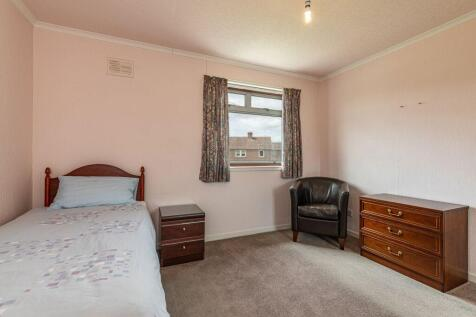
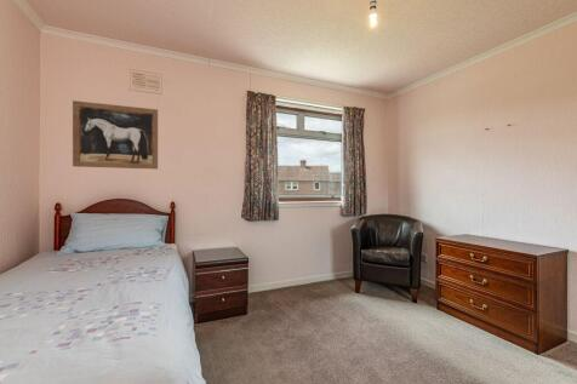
+ wall art [72,99,159,170]
